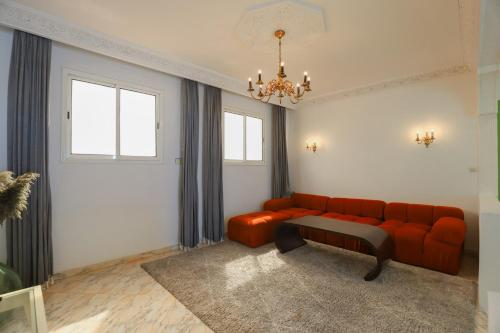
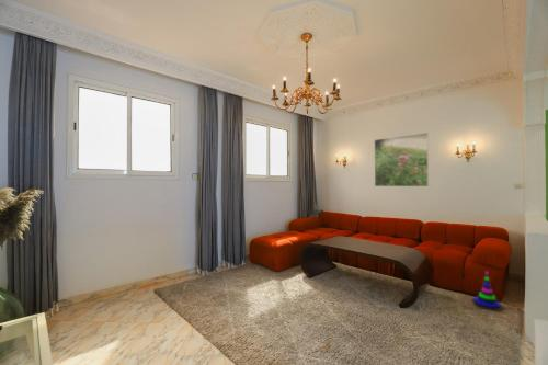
+ stacking toy [471,271,504,312]
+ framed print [374,132,430,187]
